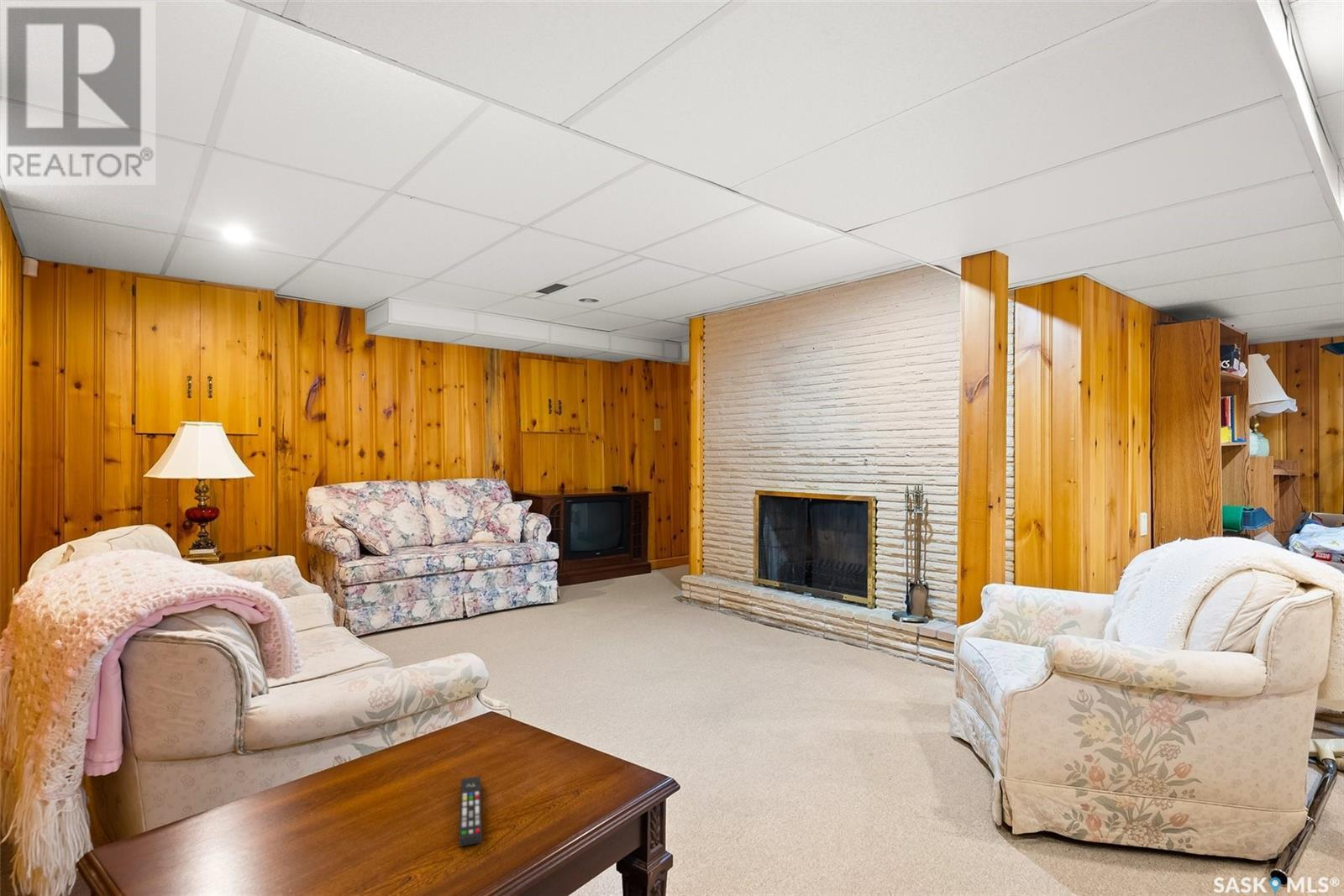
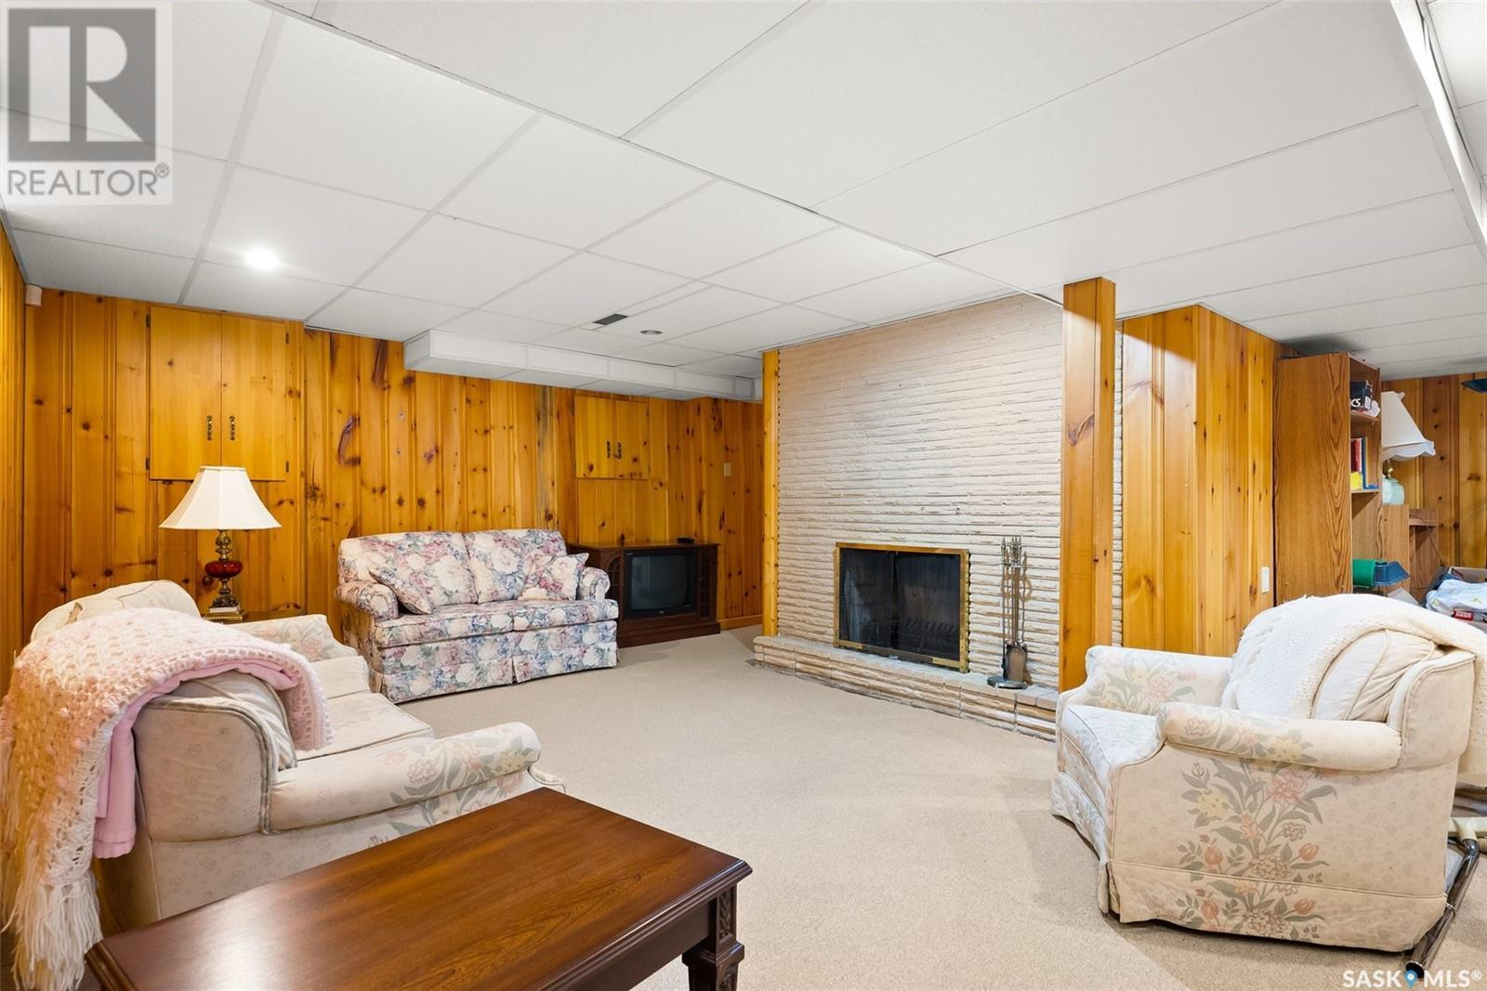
- remote control [459,775,483,847]
